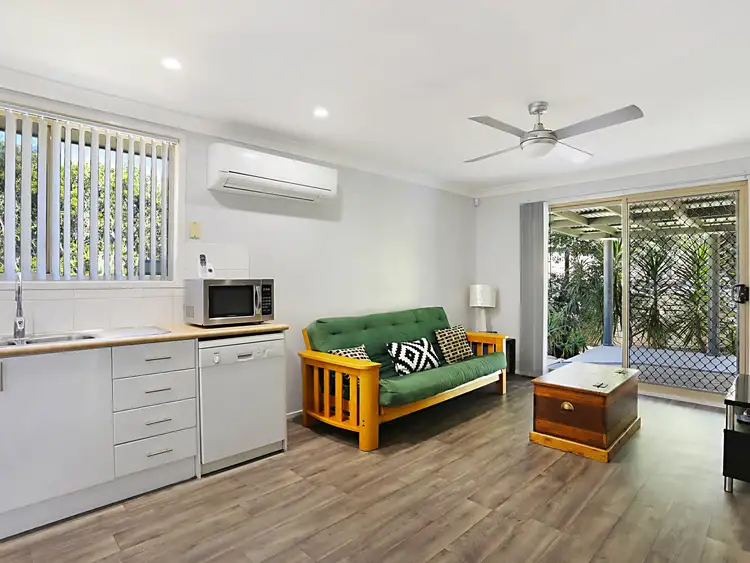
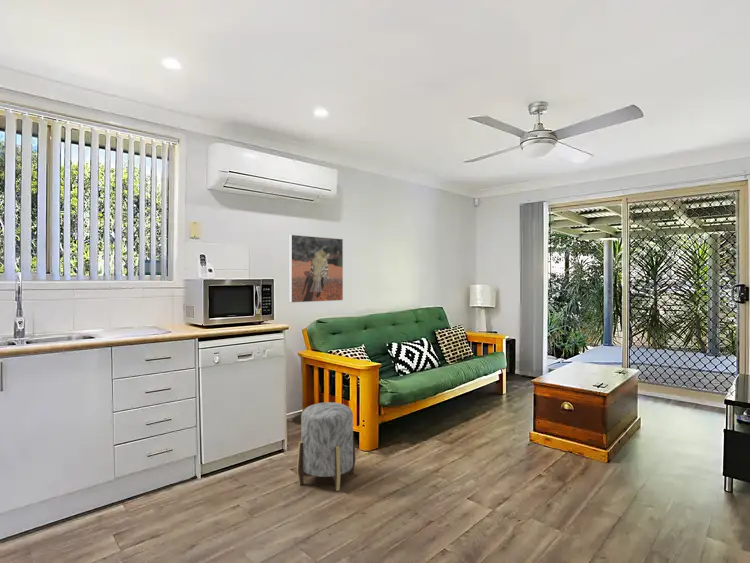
+ stool [296,401,357,492]
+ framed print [288,234,344,304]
